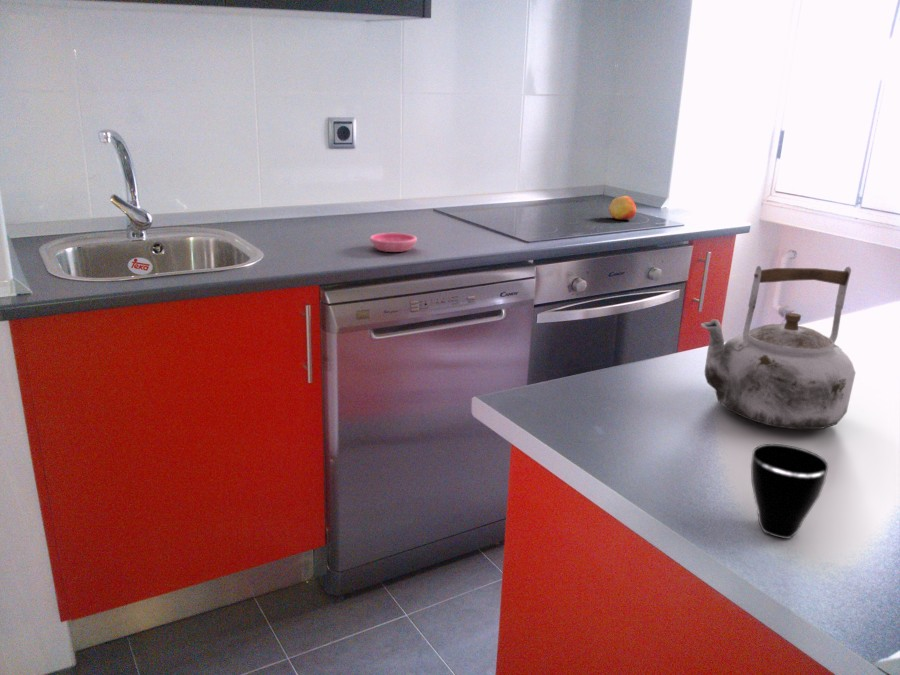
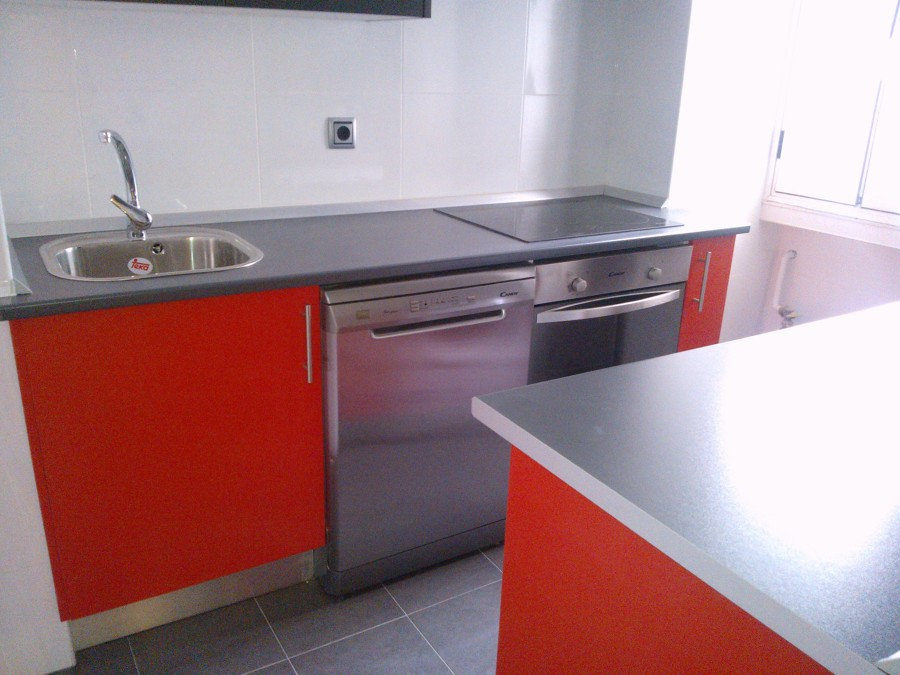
- cup [750,443,829,540]
- kettle [700,265,856,430]
- apple [608,195,637,221]
- saucer [369,232,418,253]
